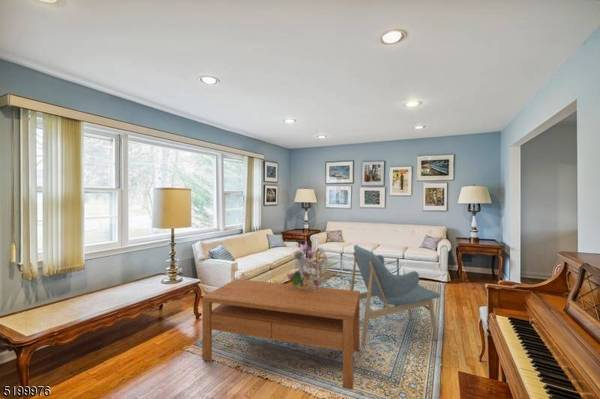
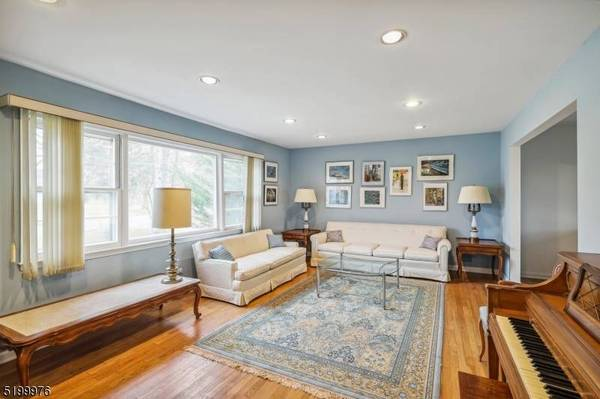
- coffee table [201,278,361,391]
- bouquet [284,240,331,292]
- lounge chair [349,244,441,347]
